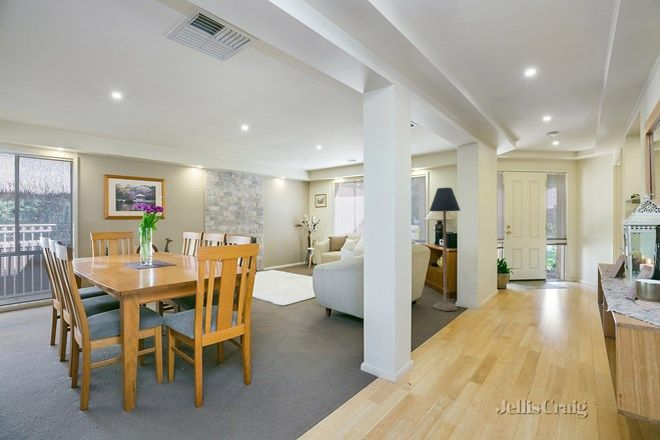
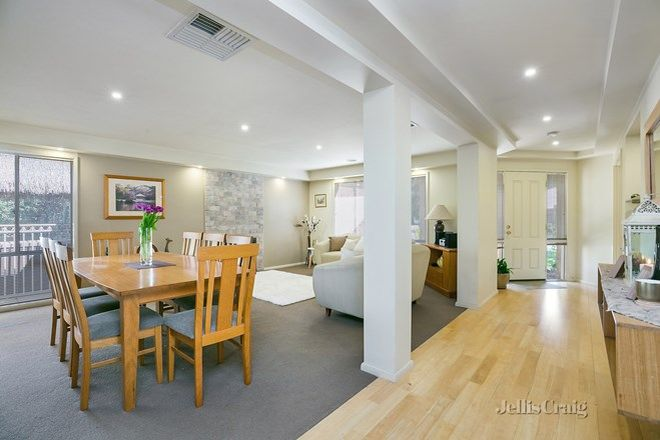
- floor lamp [429,187,461,312]
